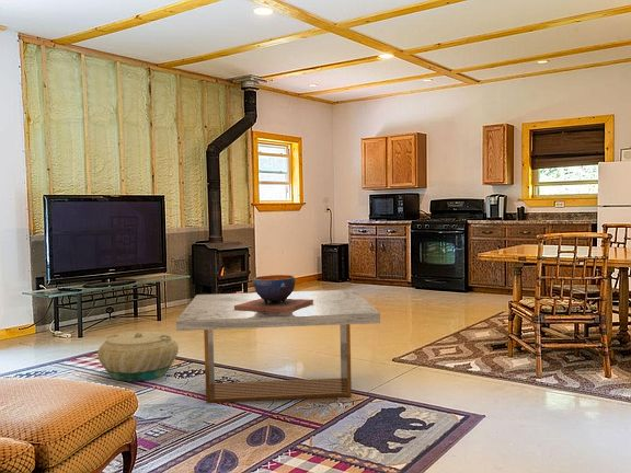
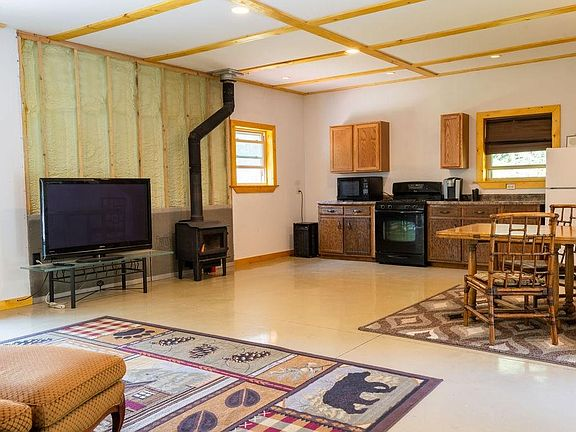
- basket [96,331,180,382]
- coffee table [175,289,381,404]
- decorative bowl [234,274,313,312]
